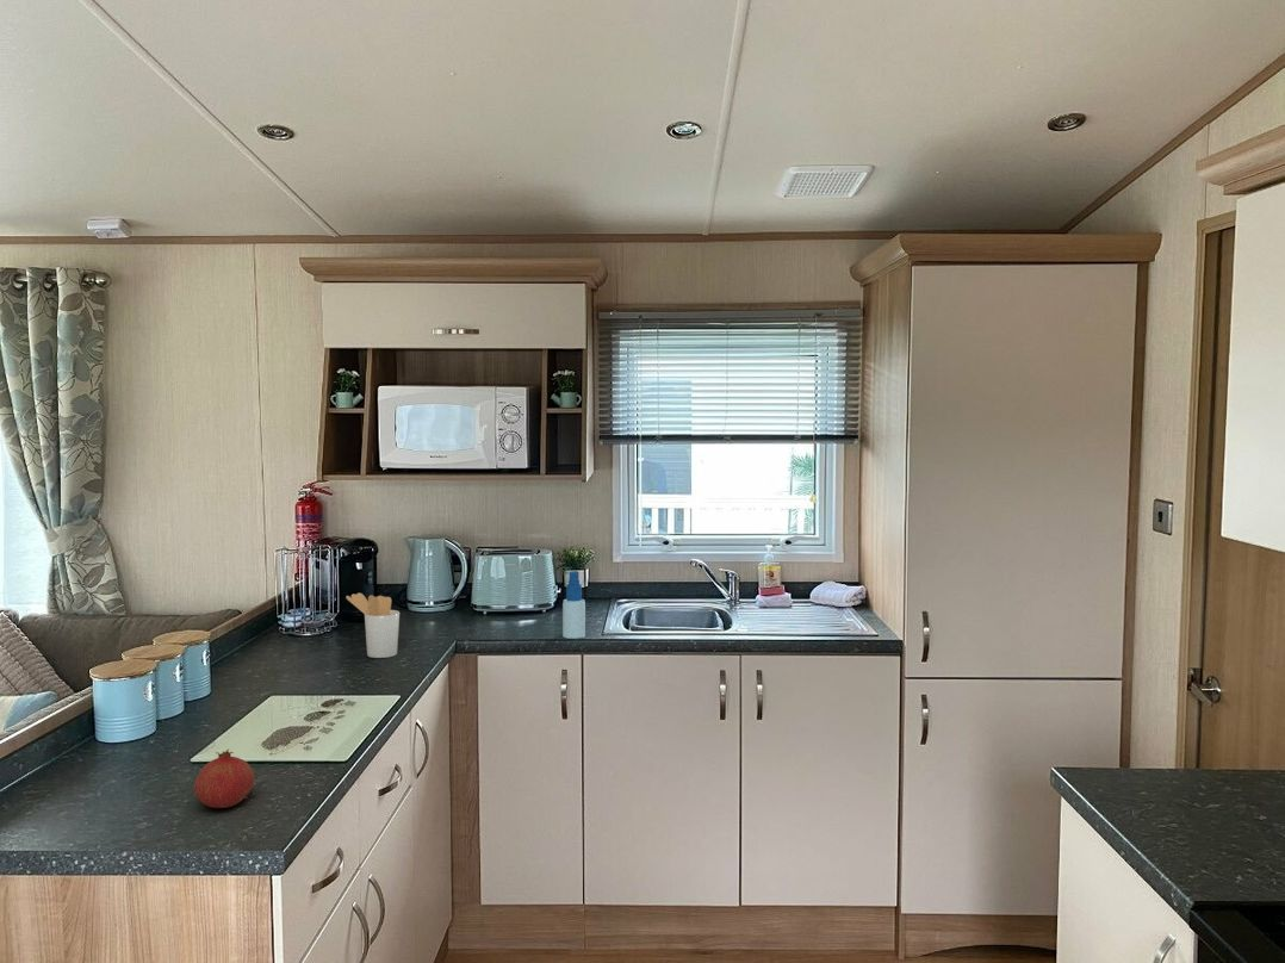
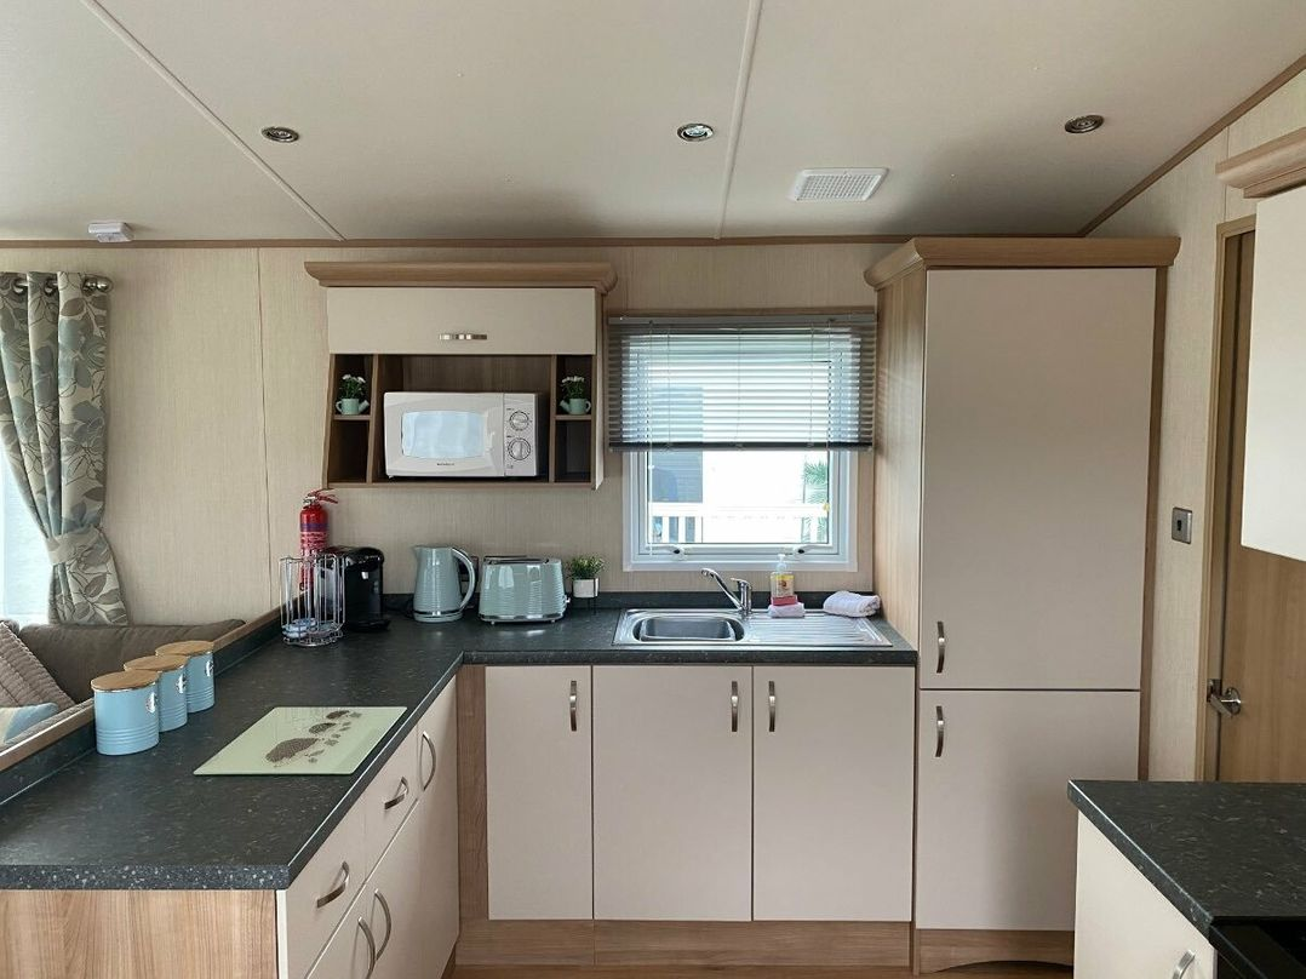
- utensil holder [344,592,401,659]
- fruit [193,748,256,809]
- spray bottle [561,570,586,639]
